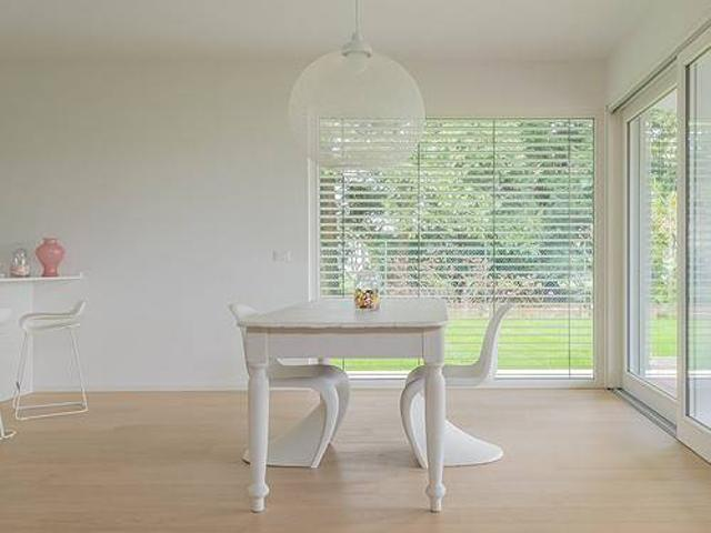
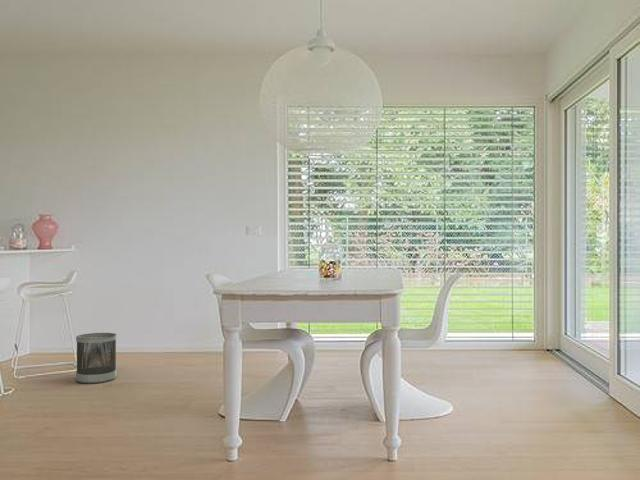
+ wastebasket [75,332,118,384]
